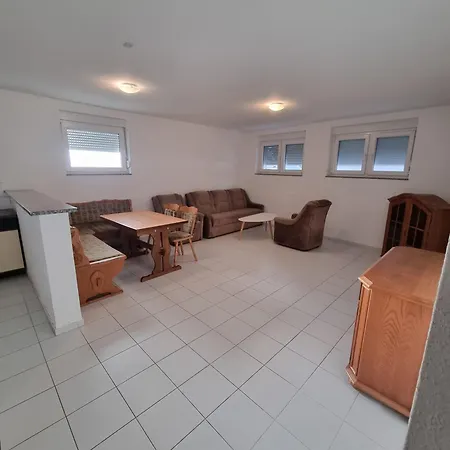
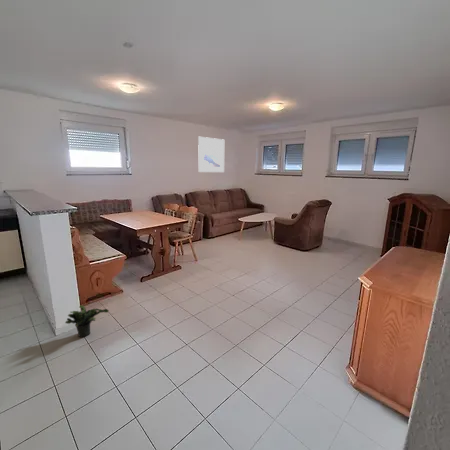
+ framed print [197,136,225,173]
+ potted plant [64,305,110,338]
